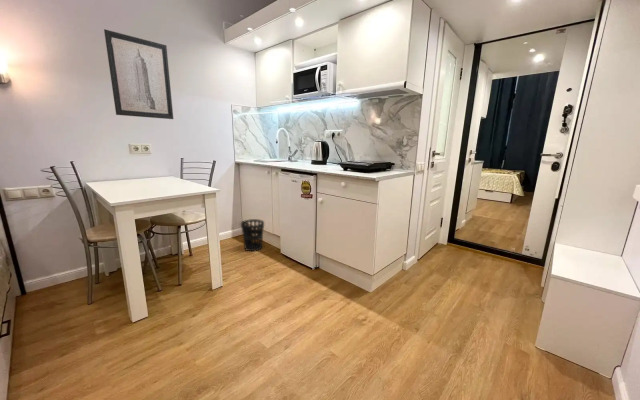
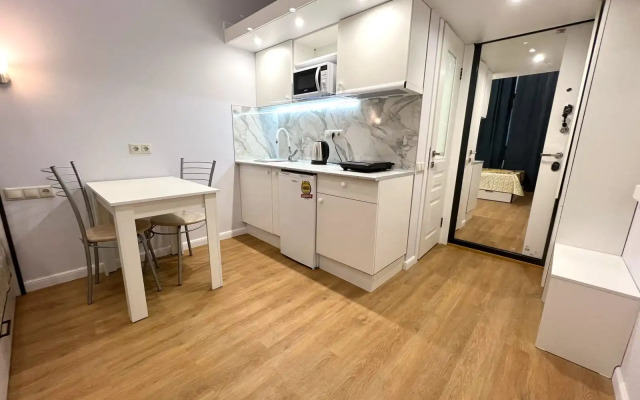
- wall art [103,28,174,120]
- wastebasket [240,218,265,252]
